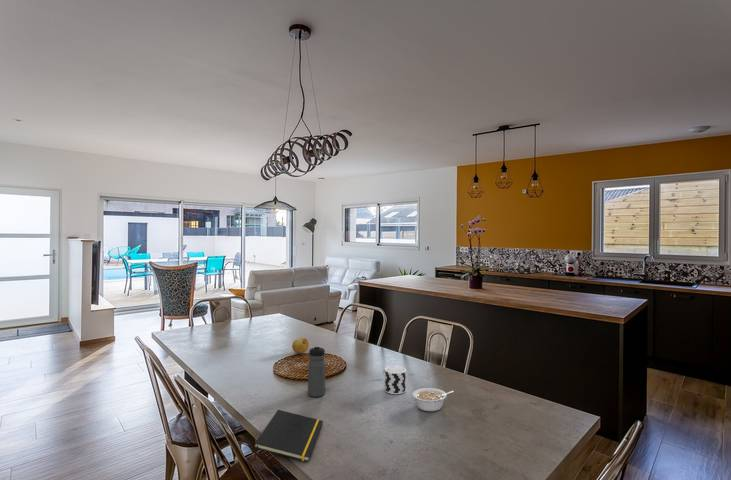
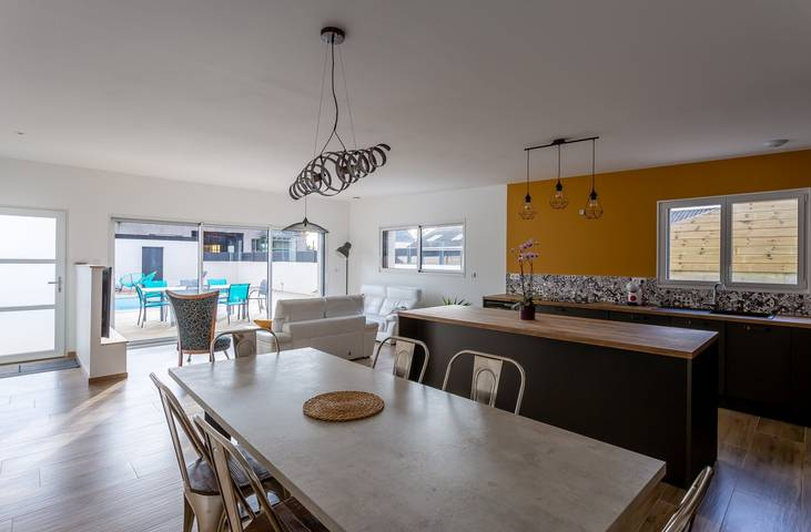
- notepad [253,409,324,463]
- cup [381,365,407,395]
- legume [412,387,455,412]
- fruit [291,337,310,355]
- water bottle [307,344,326,398]
